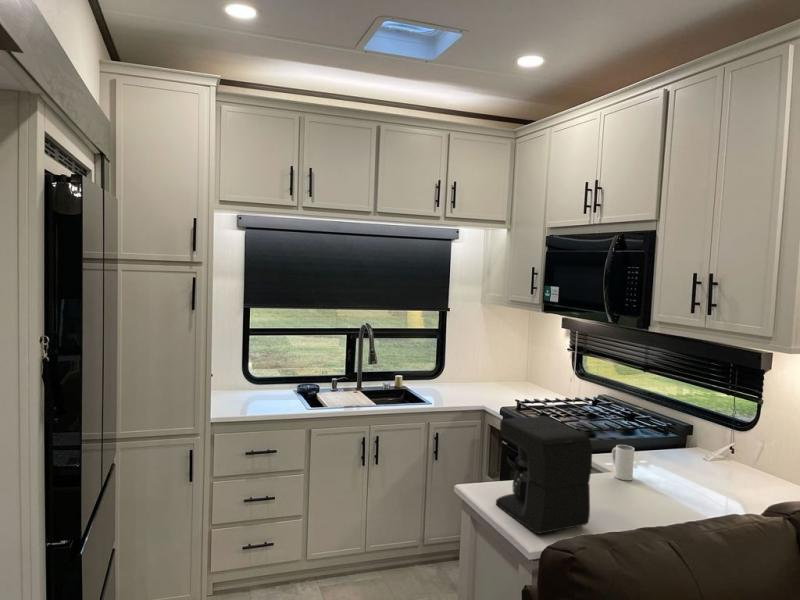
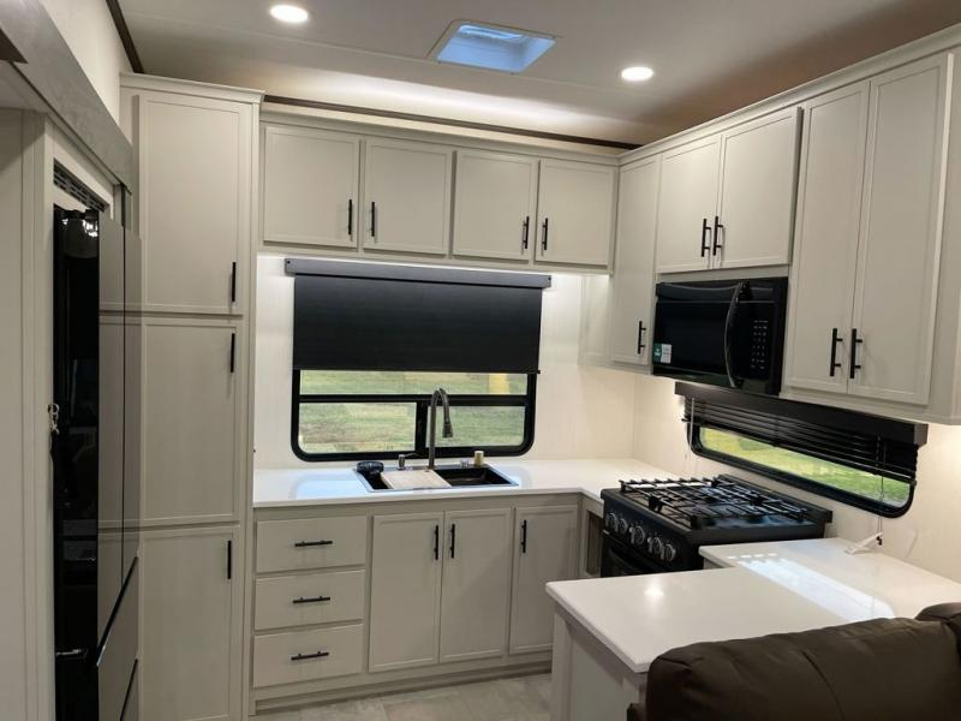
- mug [611,444,635,481]
- coffee maker [495,415,593,535]
